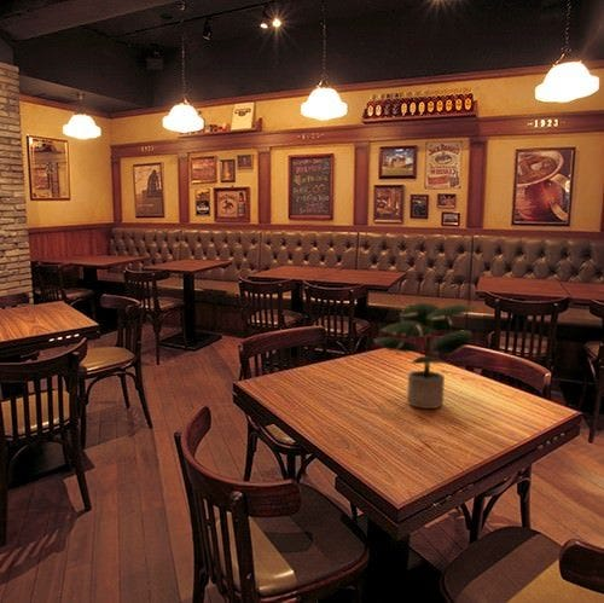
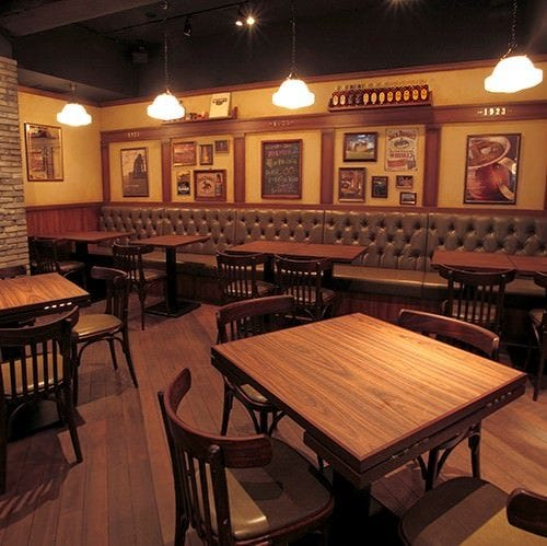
- potted plant [372,301,482,410]
